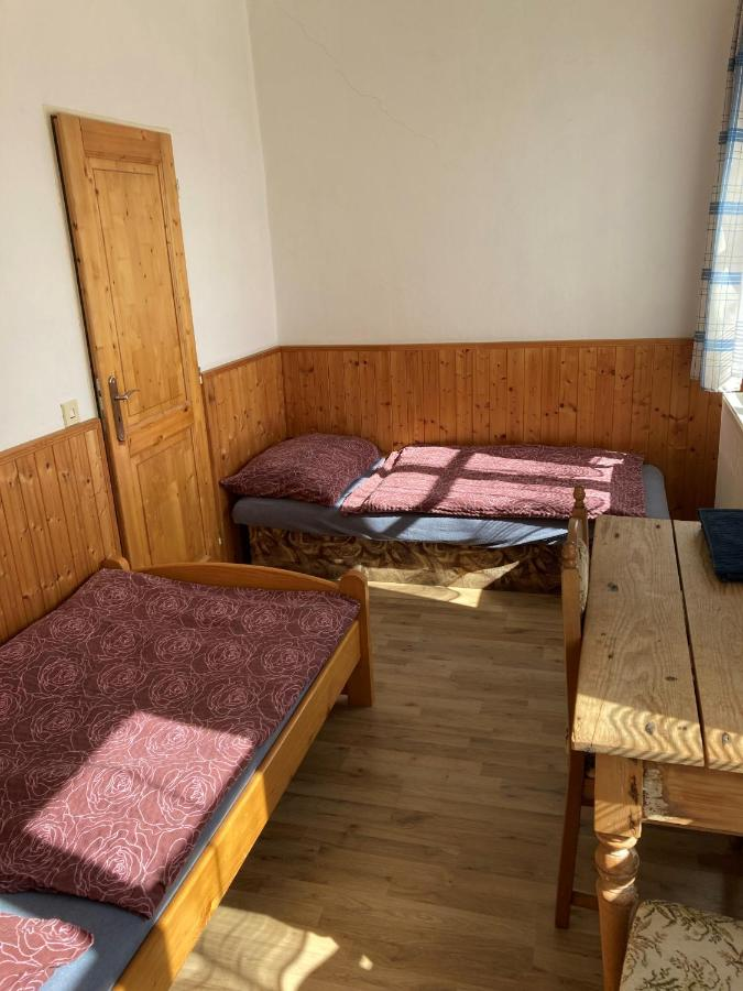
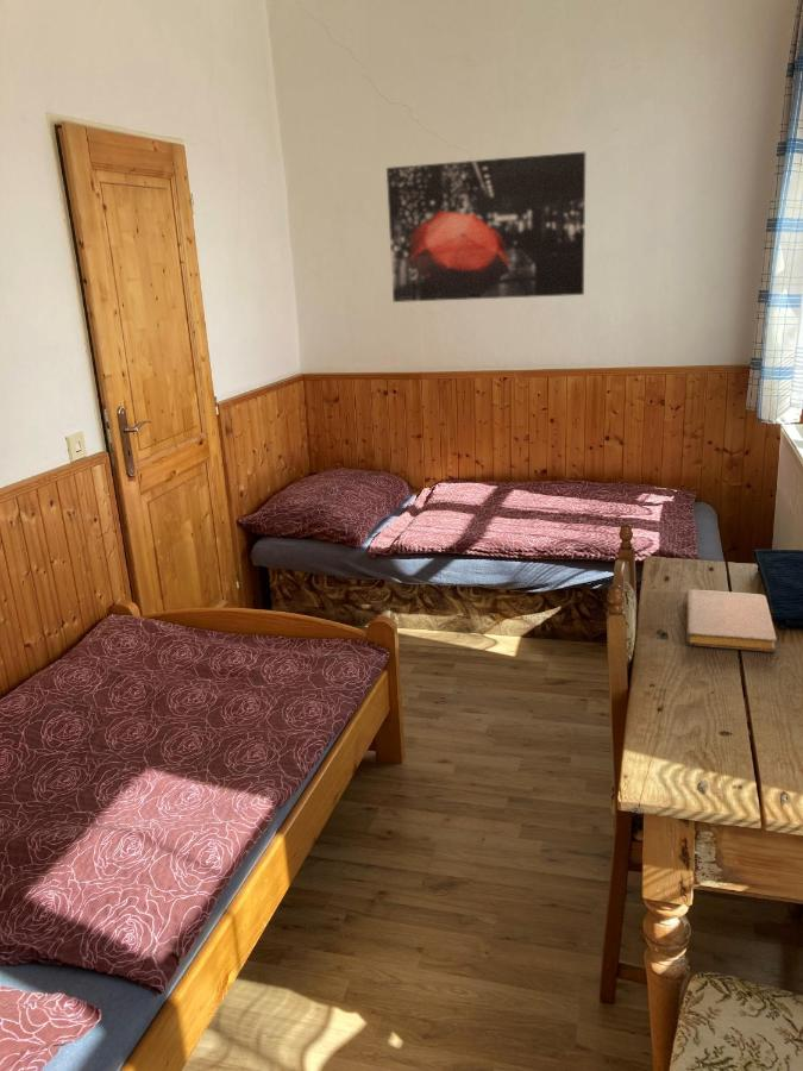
+ notebook [685,589,778,653]
+ wall art [385,151,586,303]
